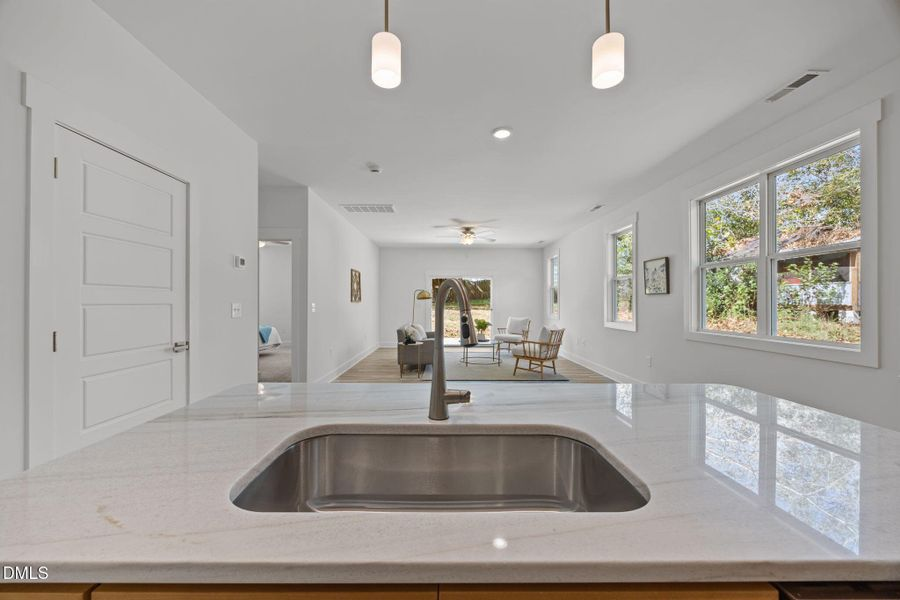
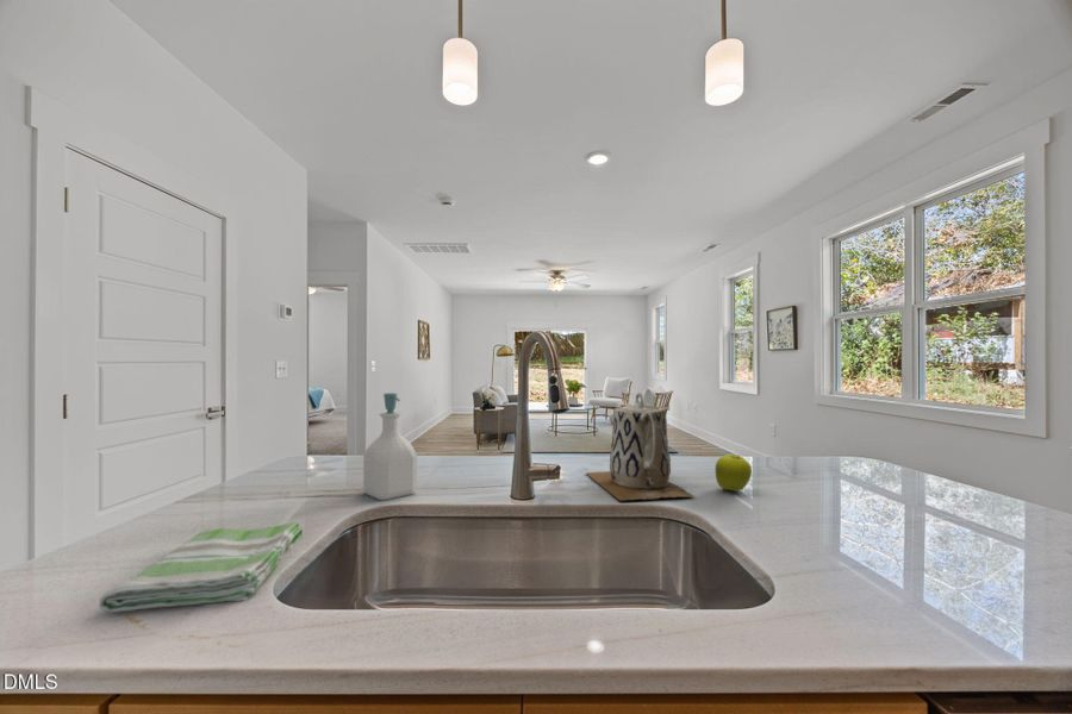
+ teapot [585,392,696,501]
+ fruit [715,453,753,493]
+ dish towel [98,521,304,614]
+ soap bottle [362,392,418,501]
